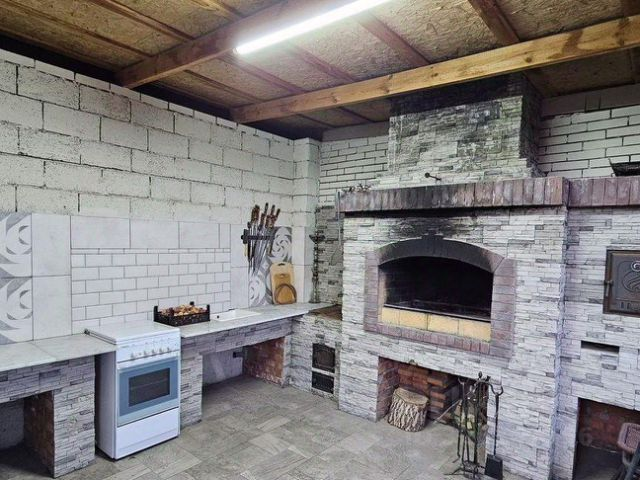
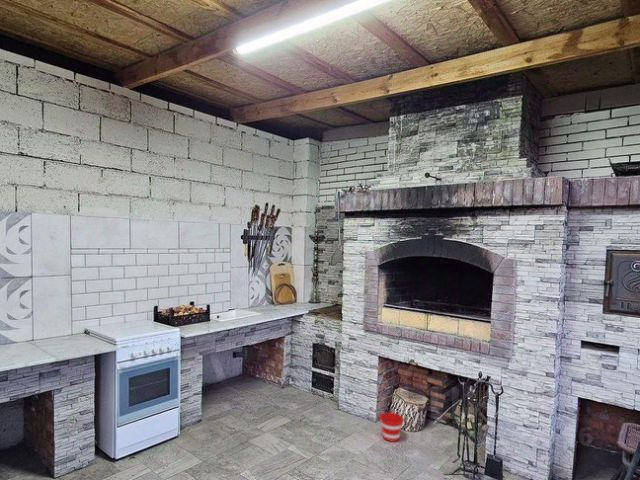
+ bucket [379,406,405,443]
